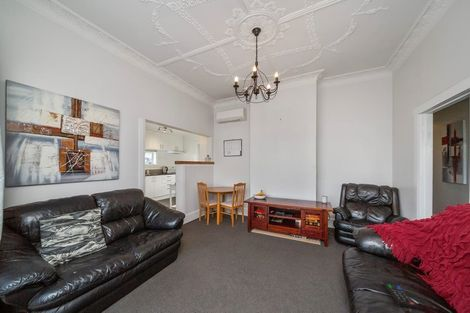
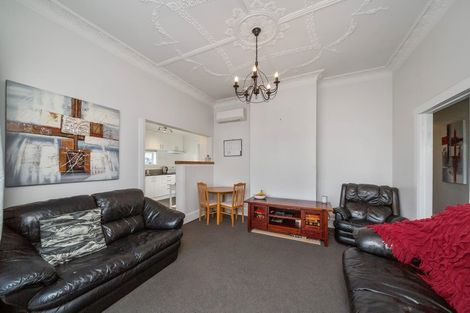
- remote control [382,280,418,311]
